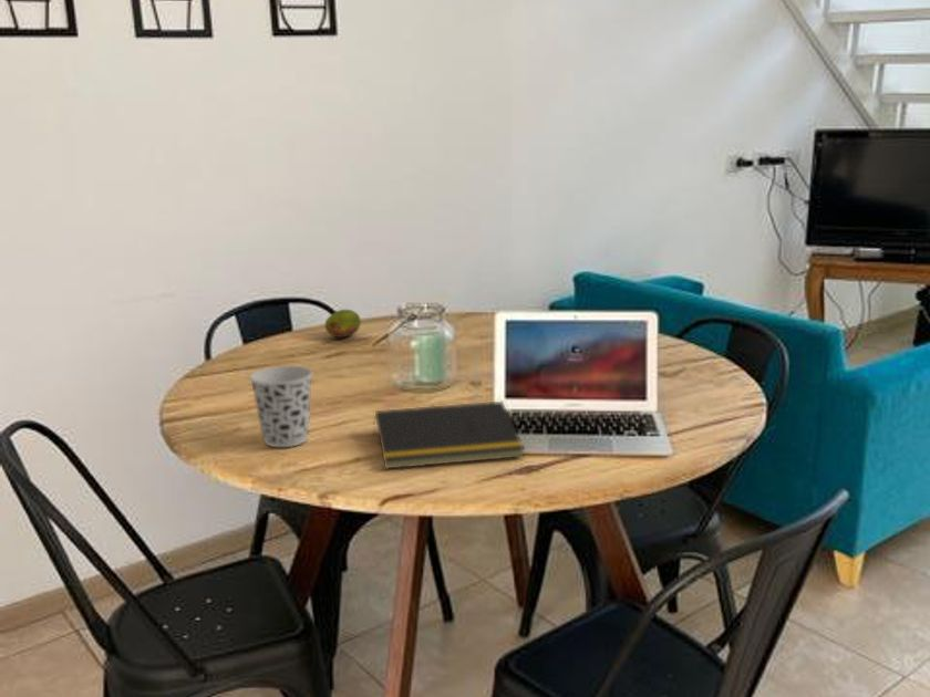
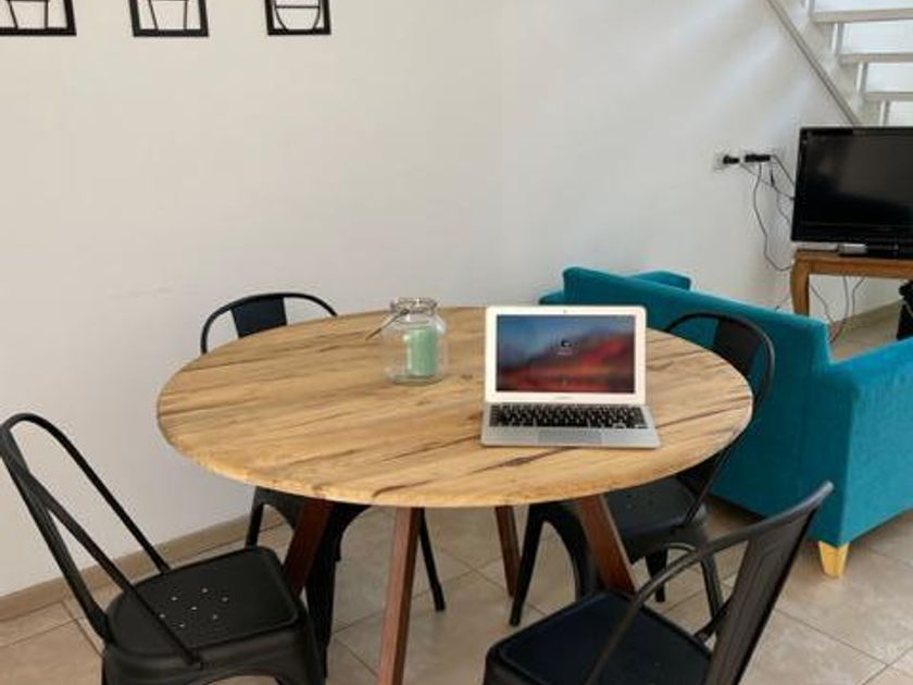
- fruit [324,309,362,339]
- notepad [372,400,526,470]
- cup [248,365,313,448]
